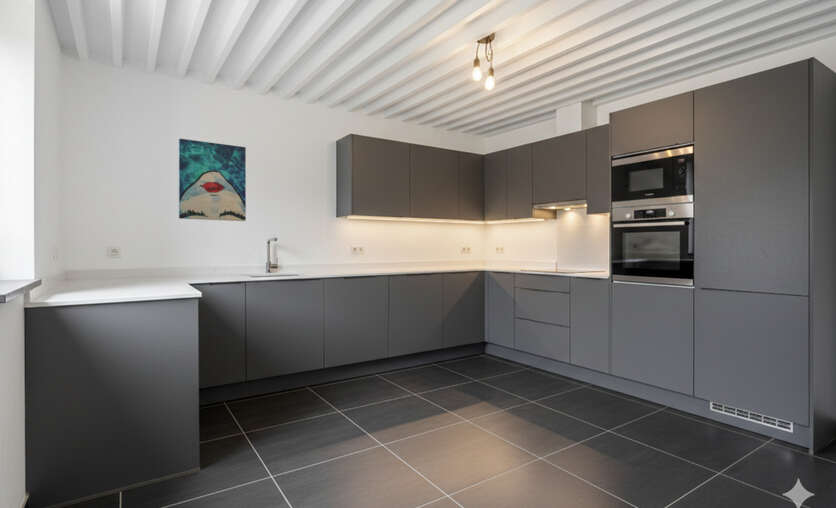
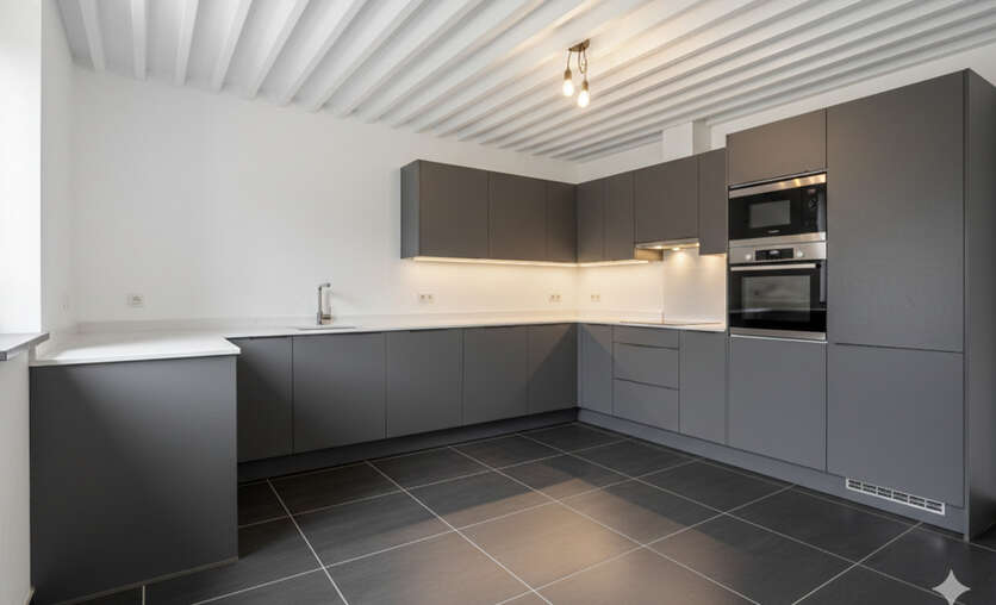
- wall art [178,138,247,222]
